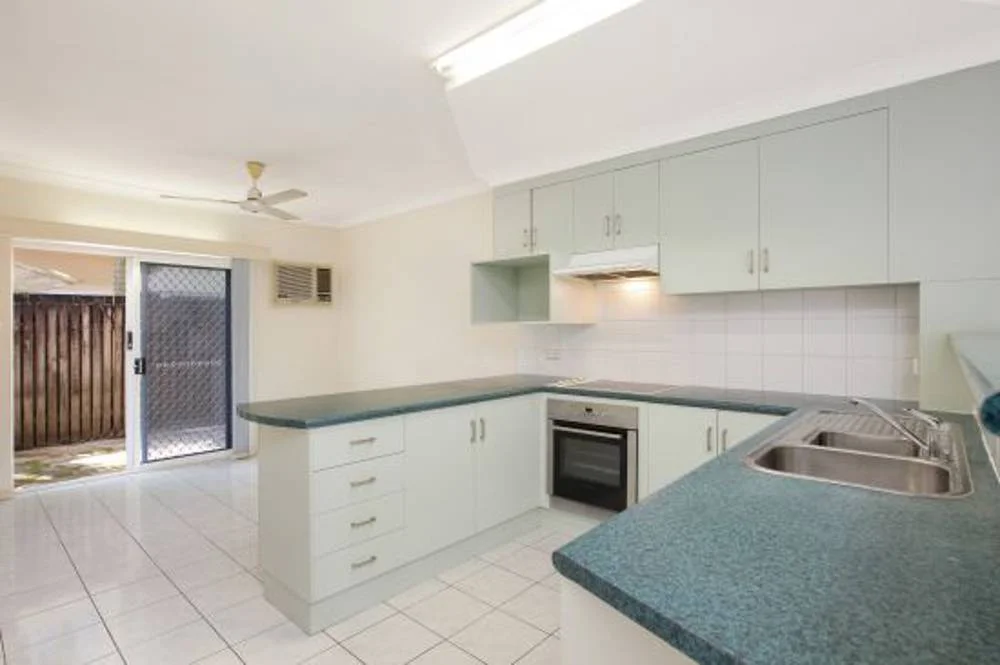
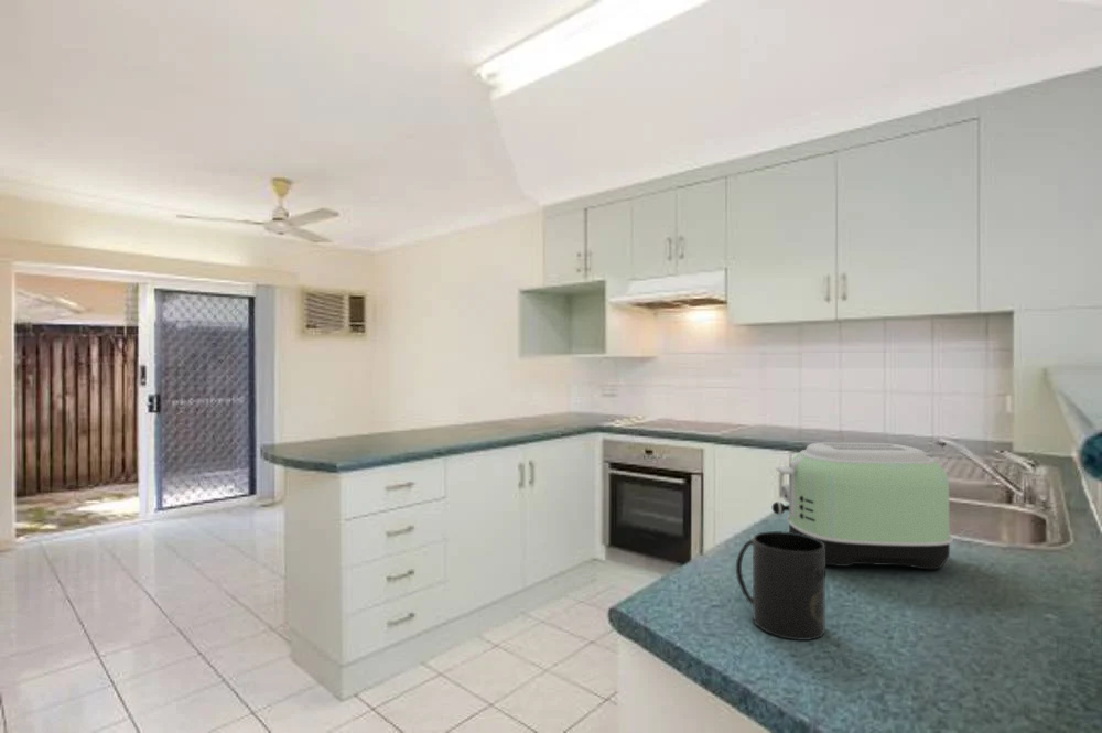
+ toaster [771,442,954,570]
+ mug [735,530,827,642]
